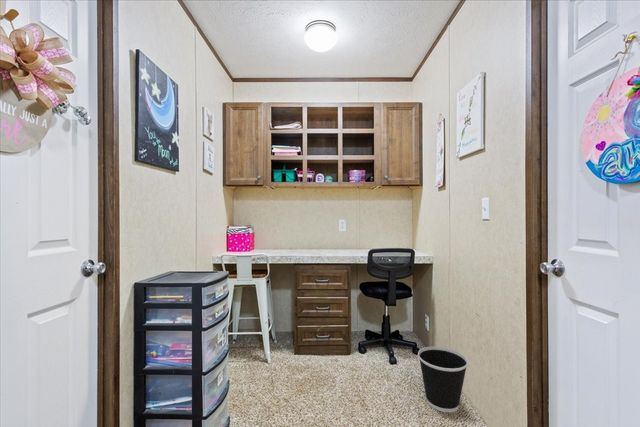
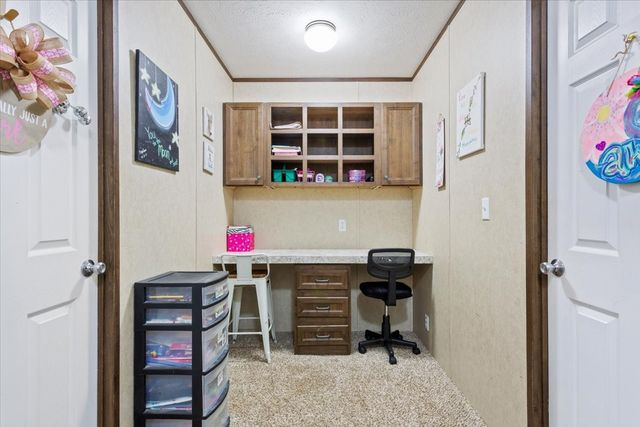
- wastebasket [417,346,469,413]
